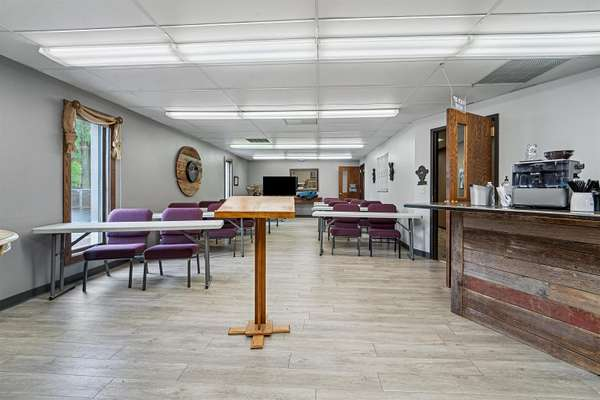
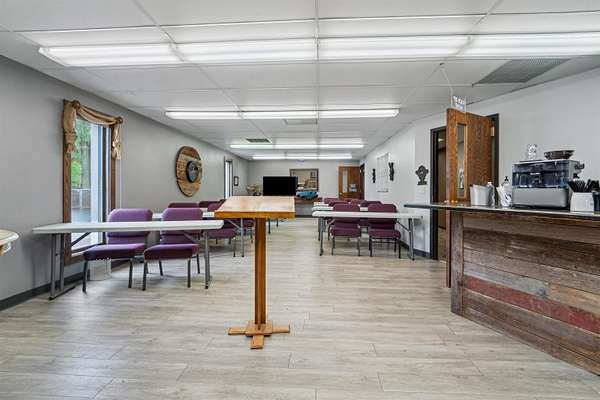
+ wastebasket [89,259,112,282]
